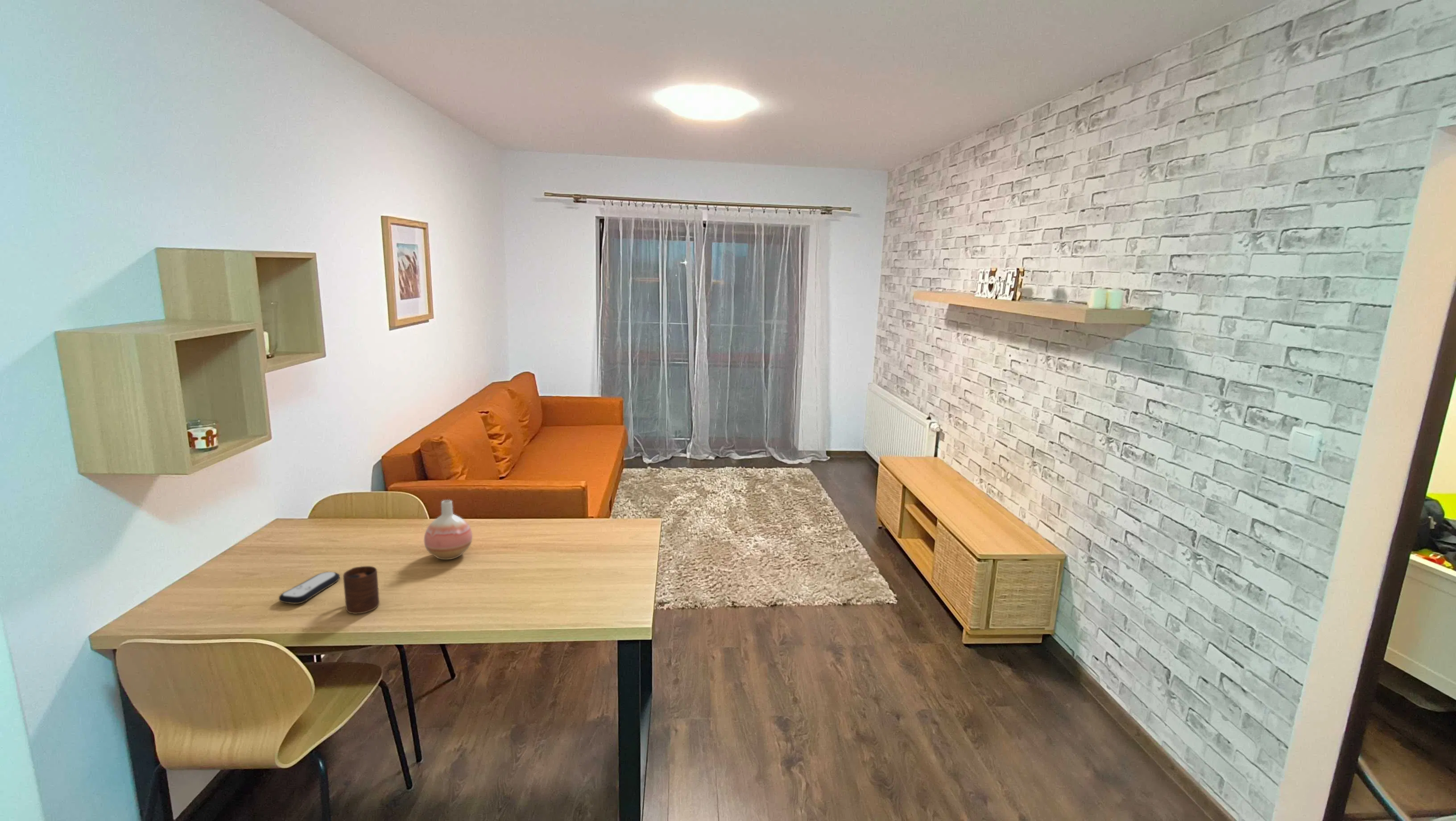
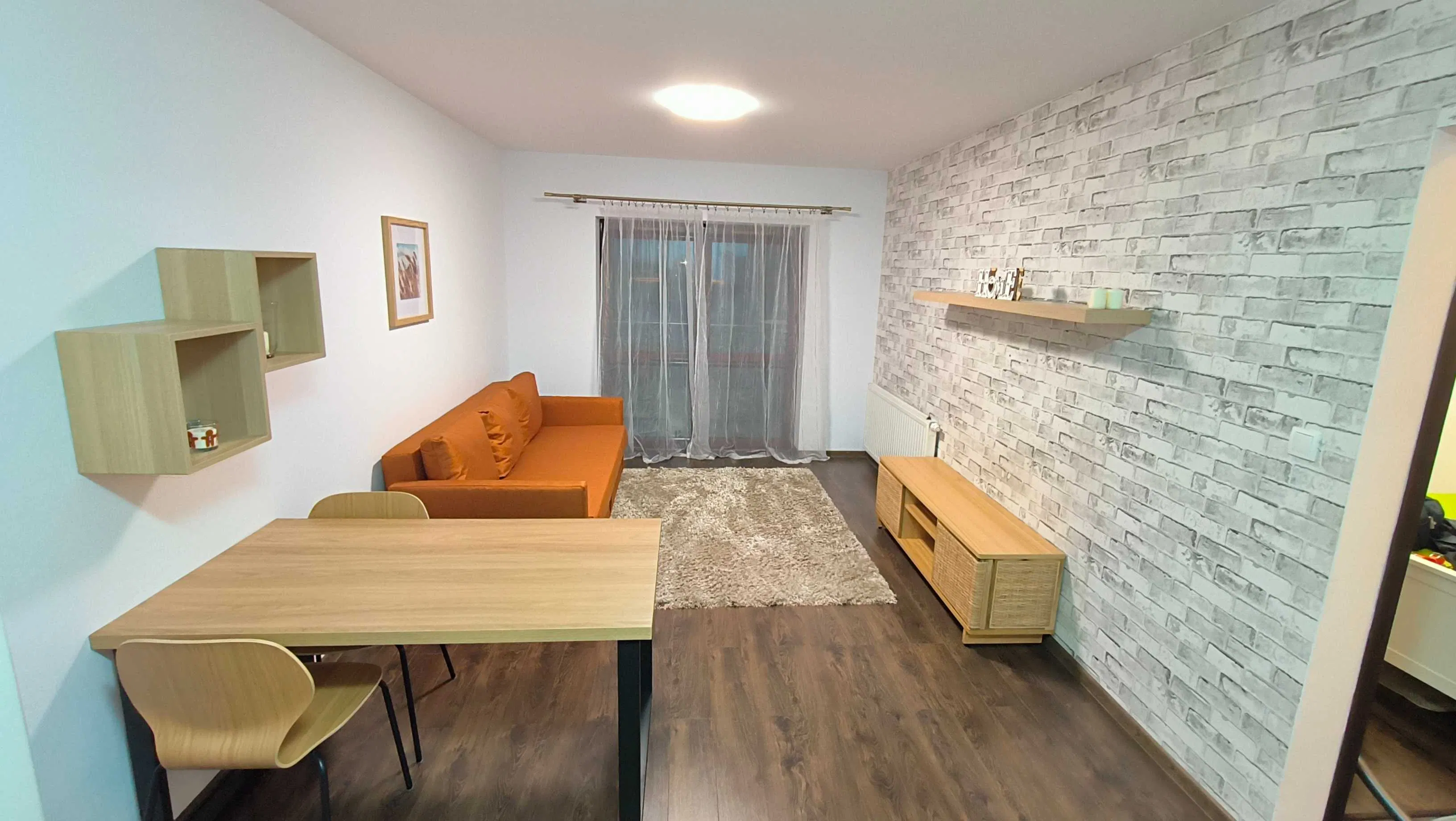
- cup [343,566,380,614]
- remote control [278,571,340,604]
- vase [424,499,473,560]
